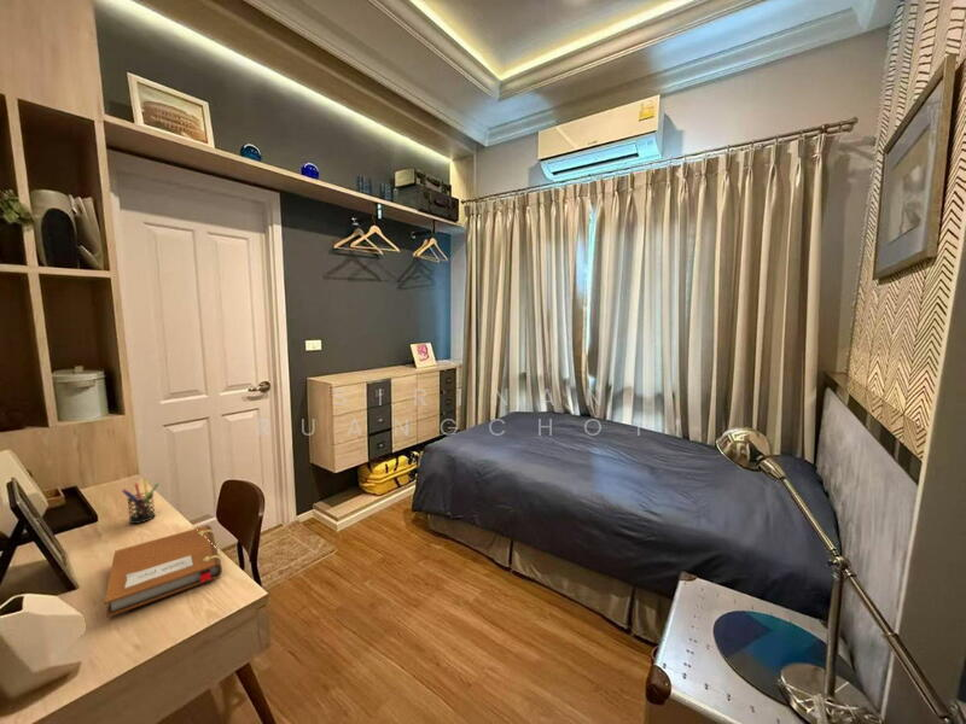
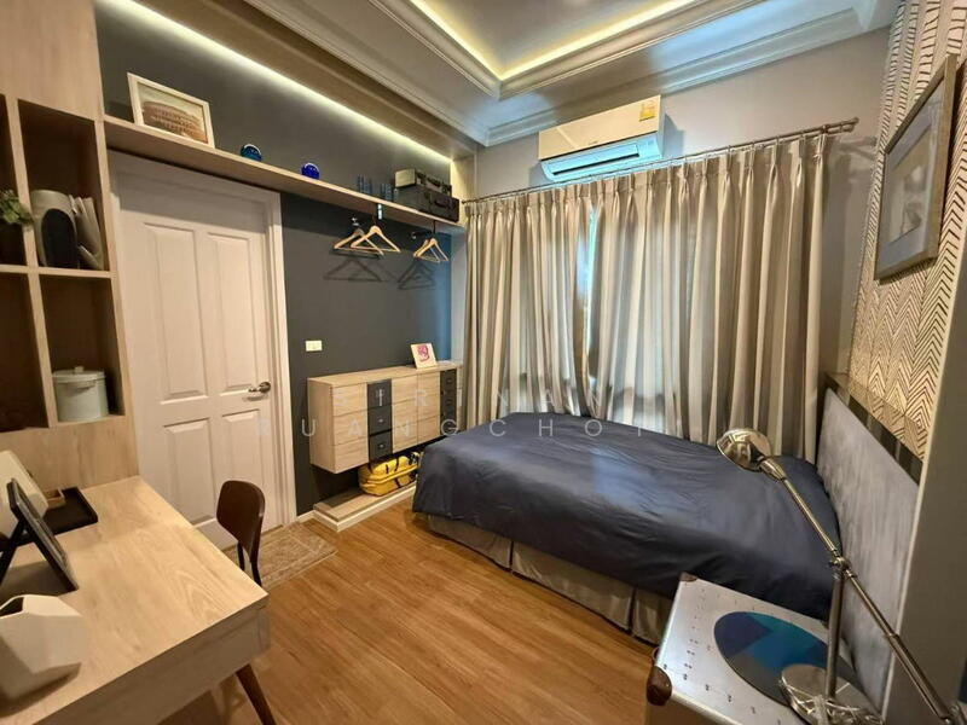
- pen holder [121,478,161,525]
- notebook [104,525,223,619]
